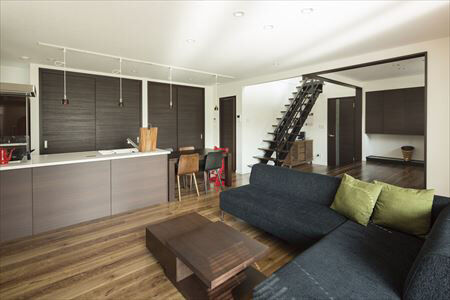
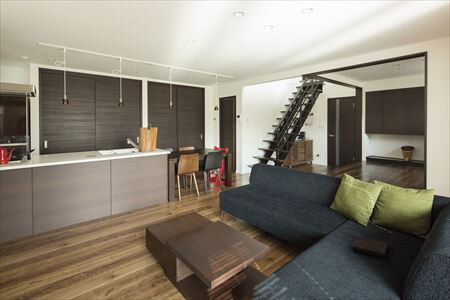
+ book [351,235,388,259]
